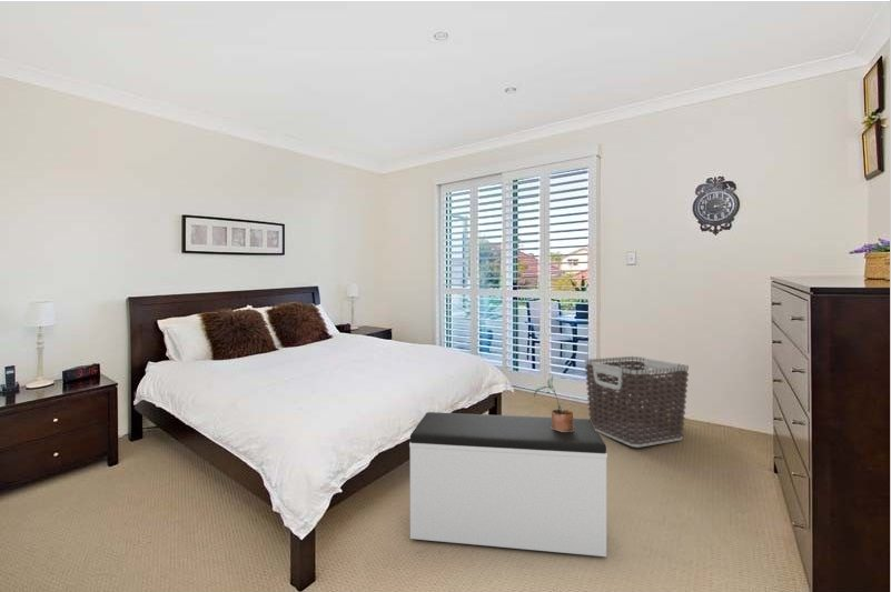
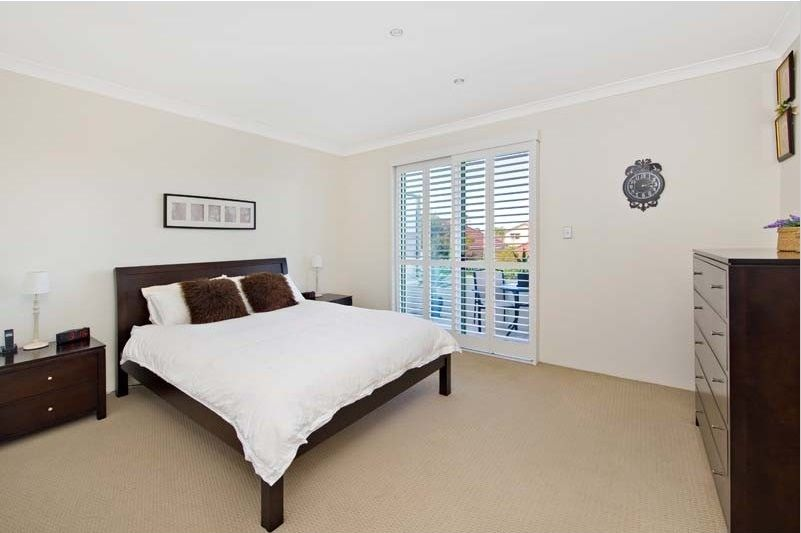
- potted plant [533,375,574,432]
- clothes hamper [584,355,690,449]
- bench [408,411,608,558]
